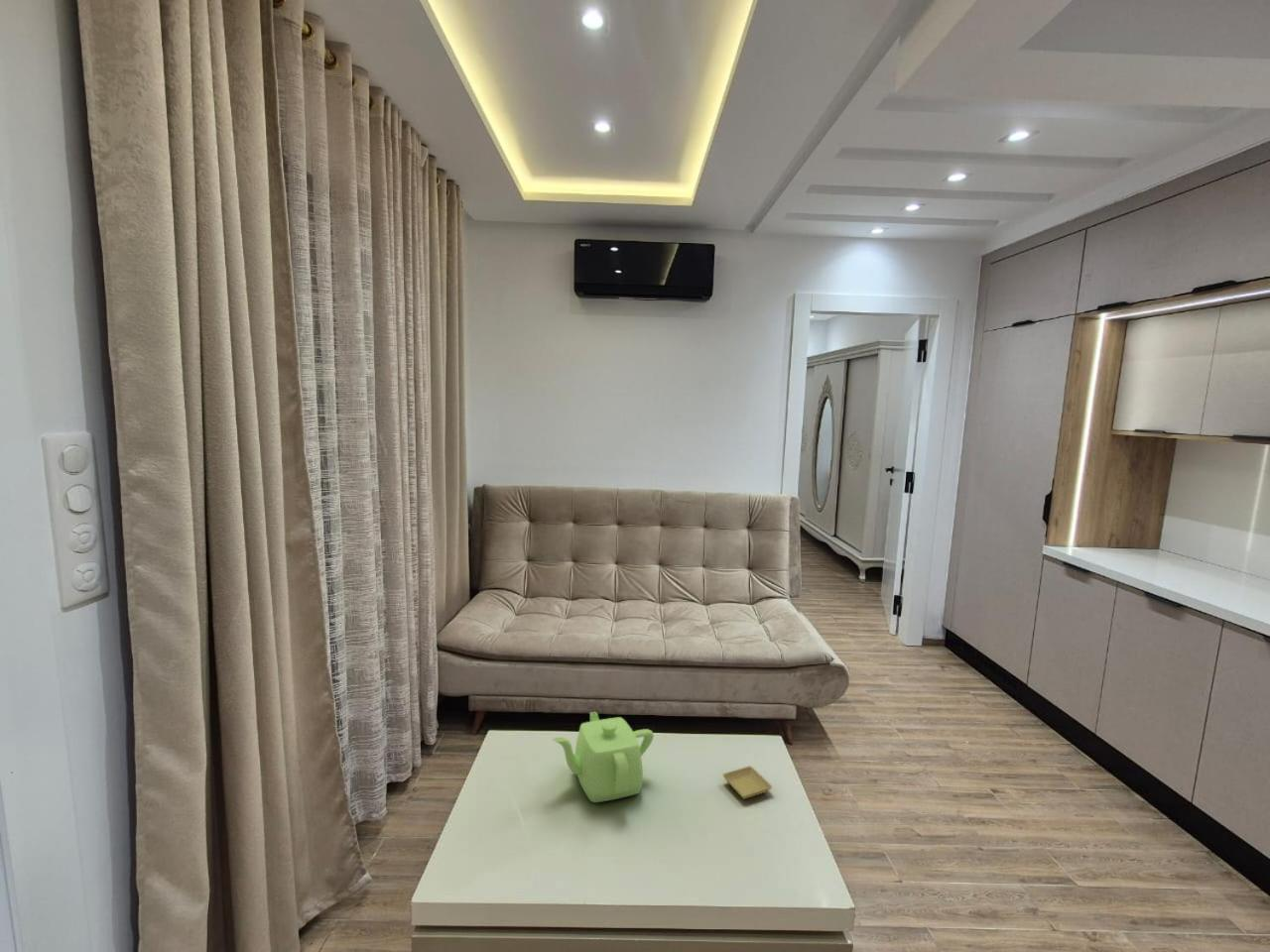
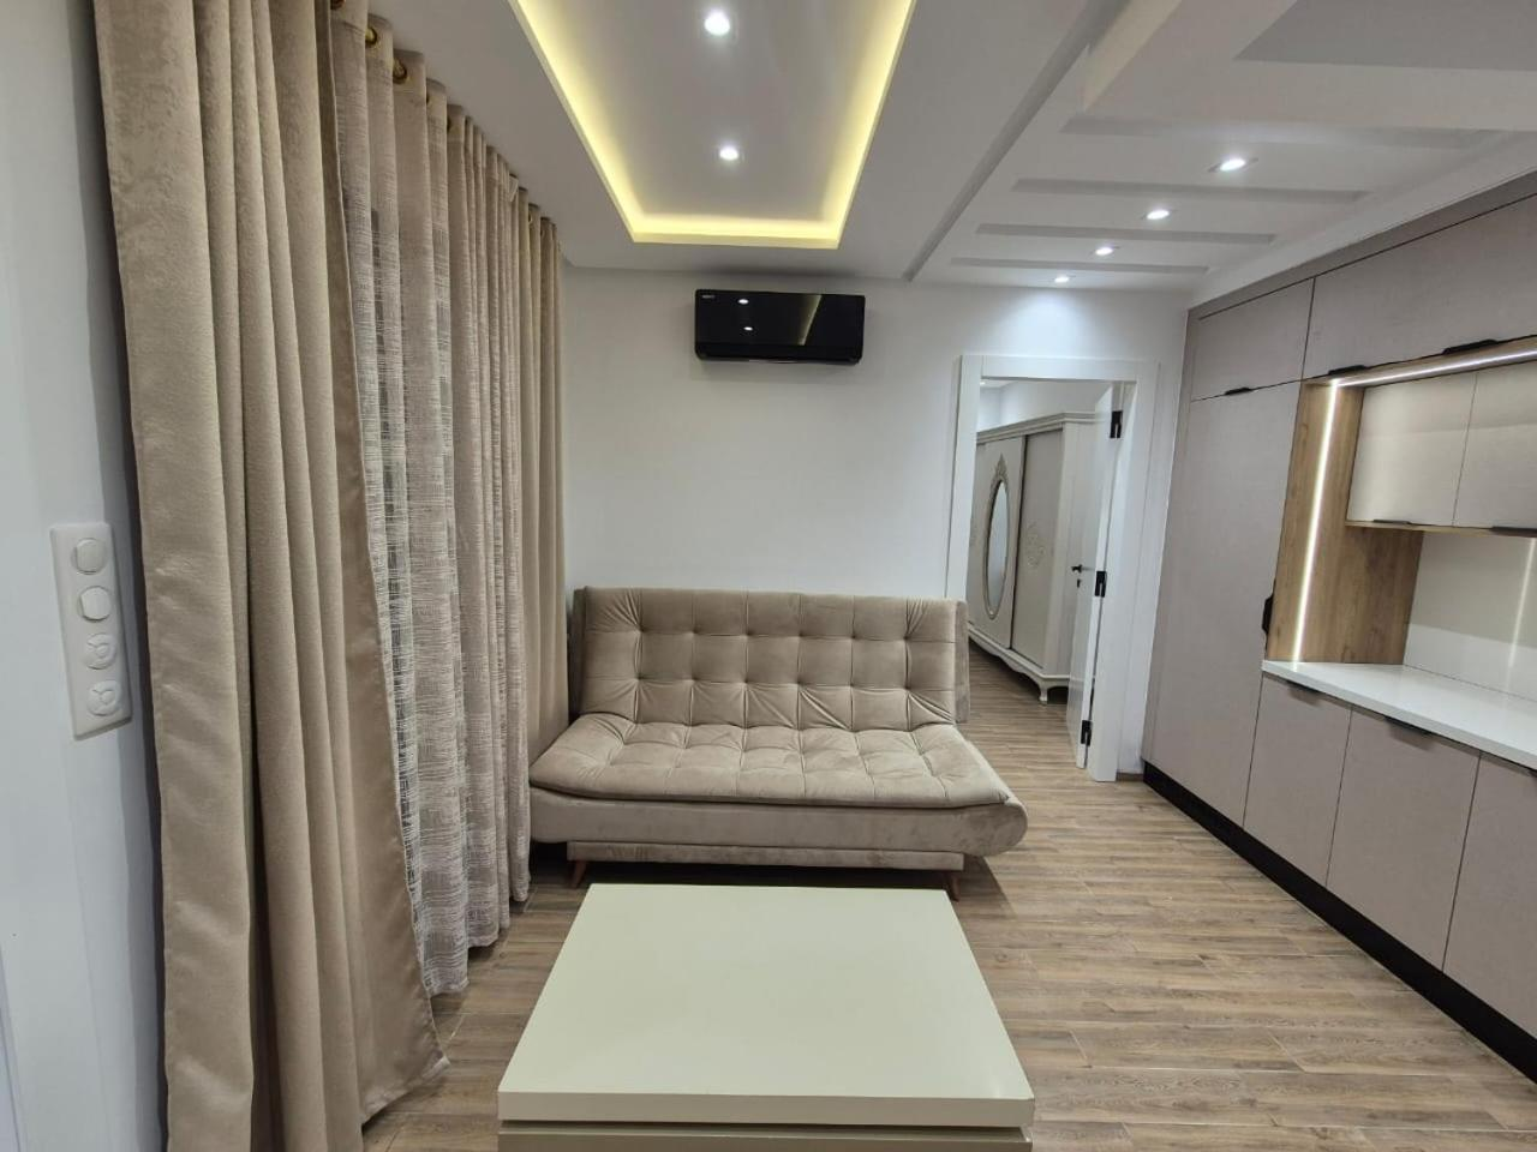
- teapot [552,711,655,803]
- saucer [721,766,773,800]
